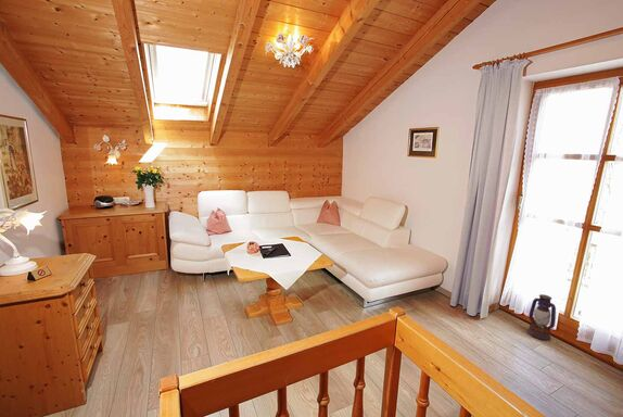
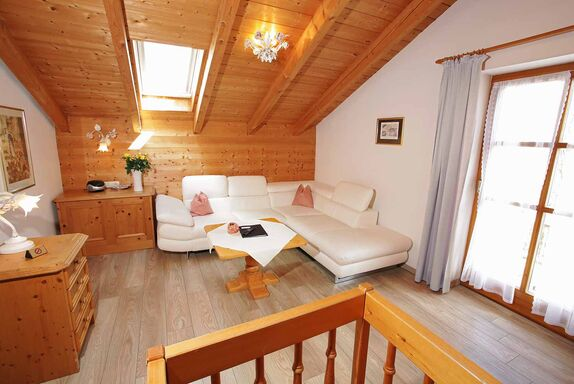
- lantern [526,293,557,341]
